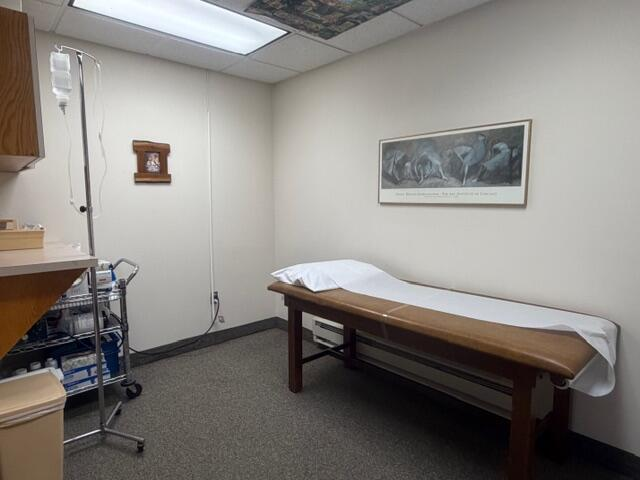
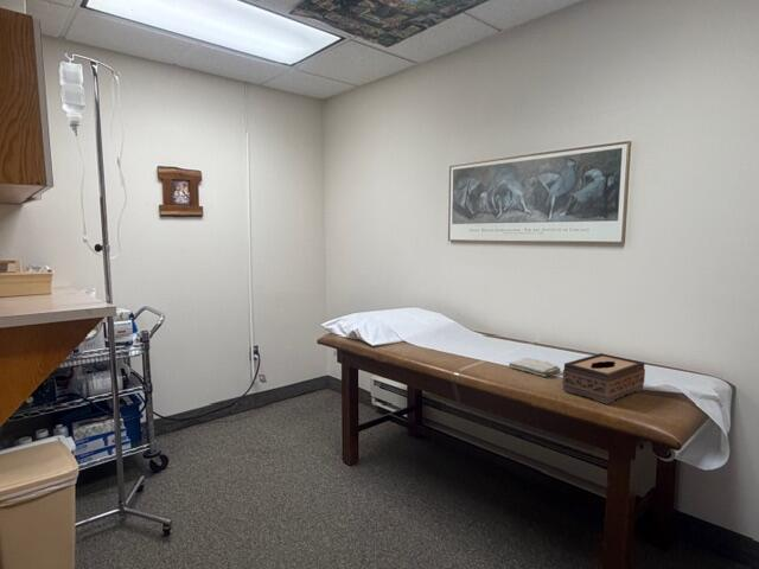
+ washcloth [508,357,562,378]
+ tissue box [561,352,646,405]
